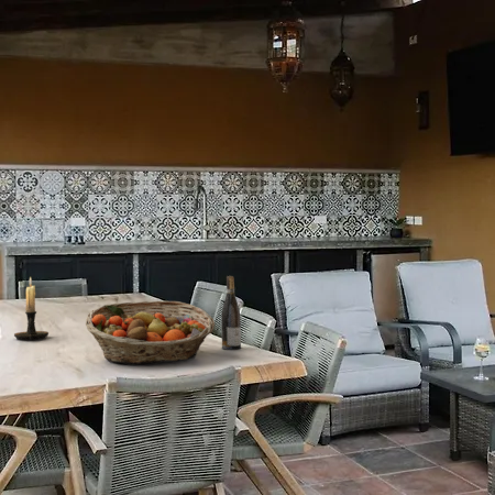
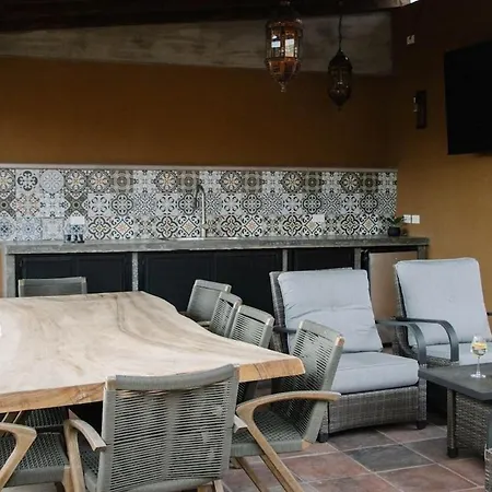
- candle holder [13,276,50,341]
- wine bottle [220,275,242,351]
- fruit basket [85,300,216,364]
